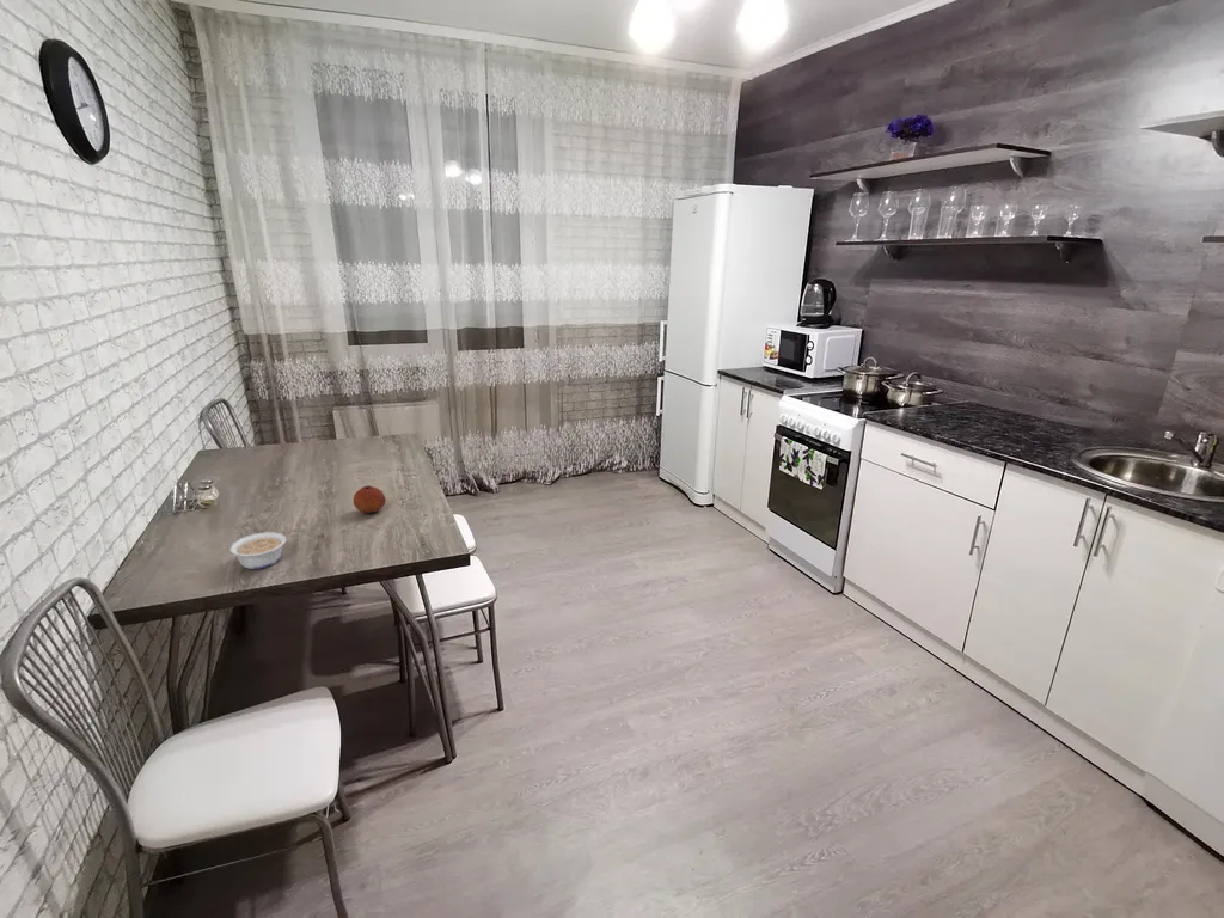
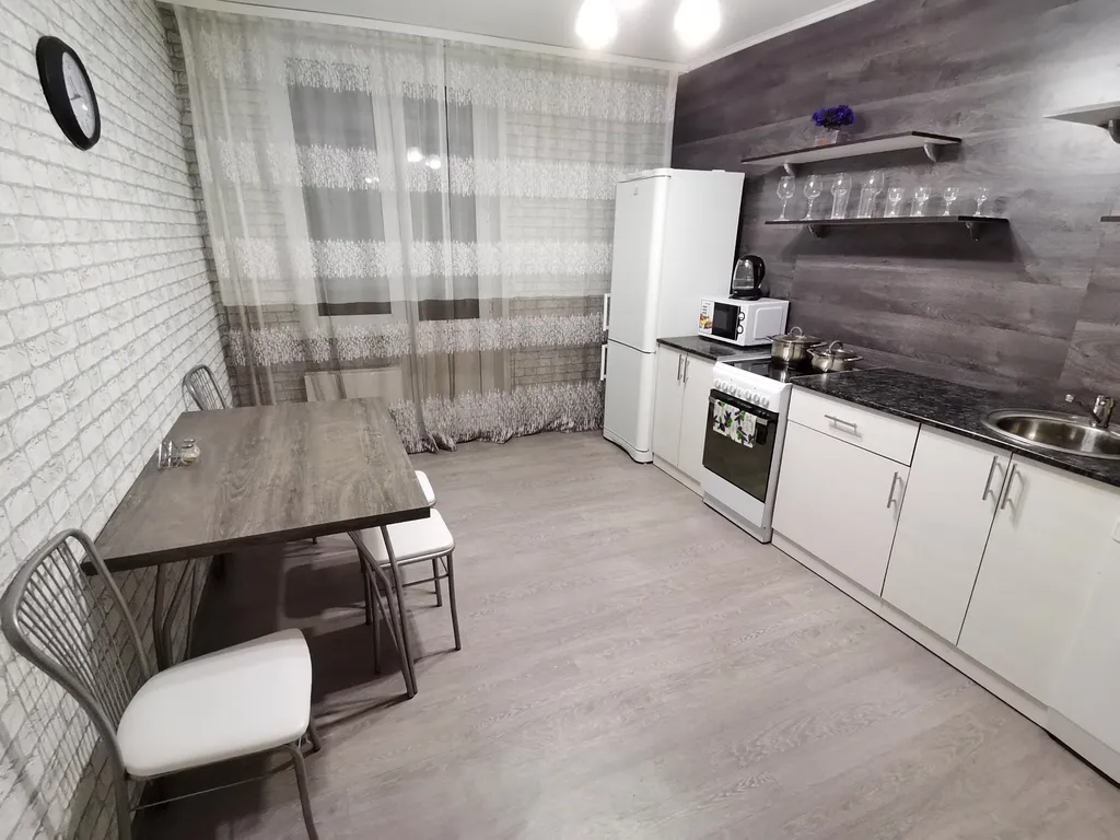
- legume [228,531,287,570]
- fruit [353,484,387,514]
